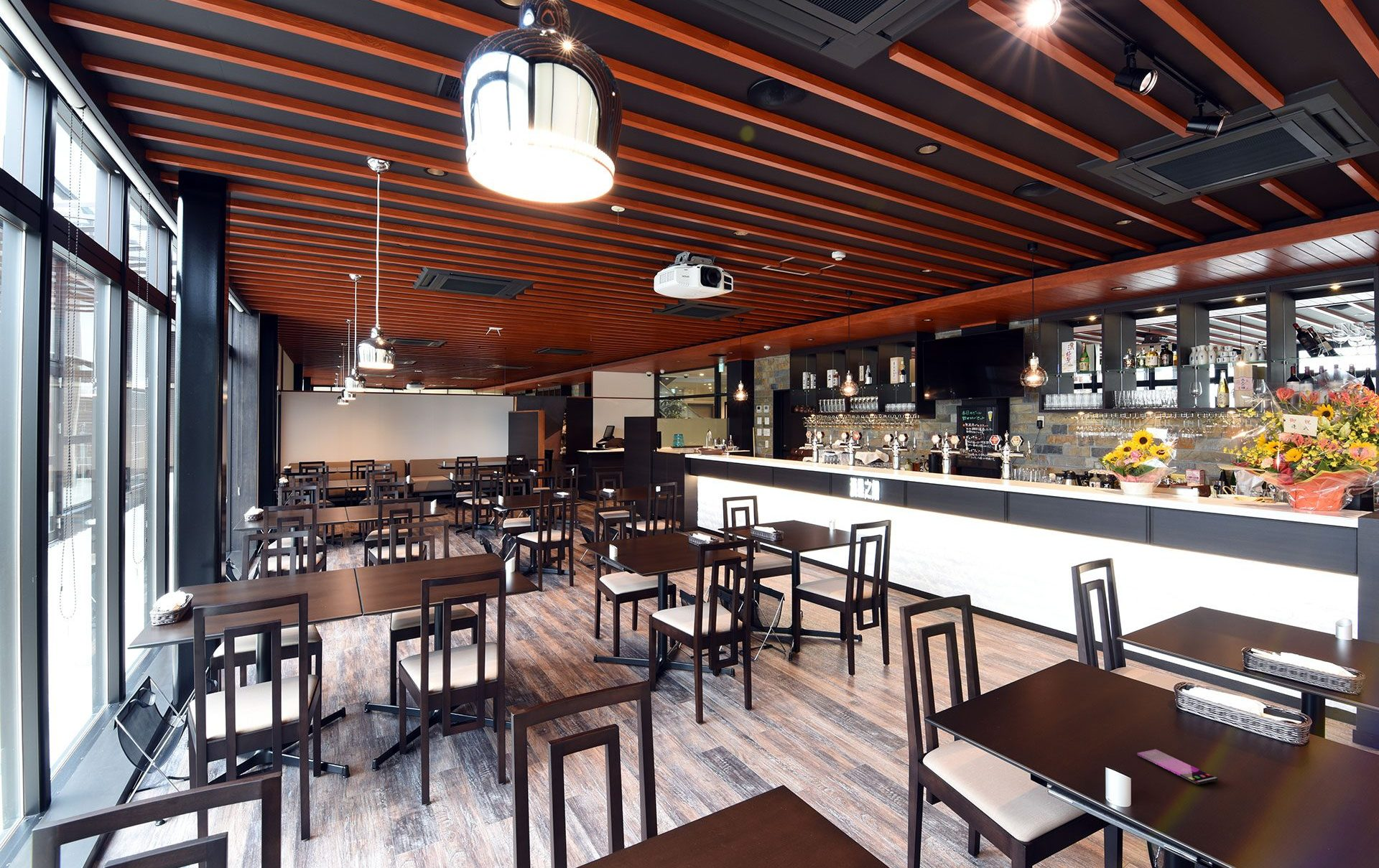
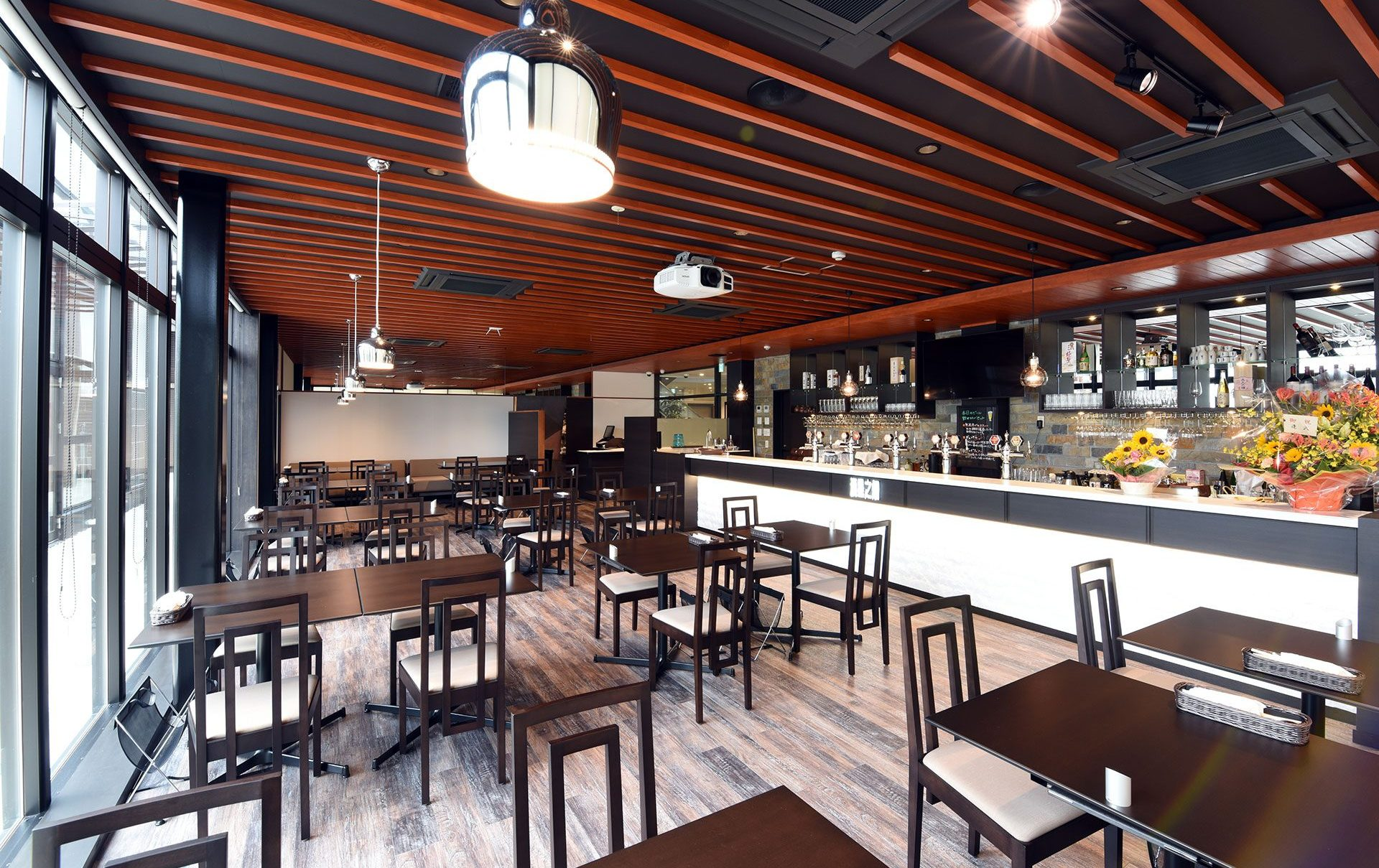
- smartphone [1136,749,1219,785]
